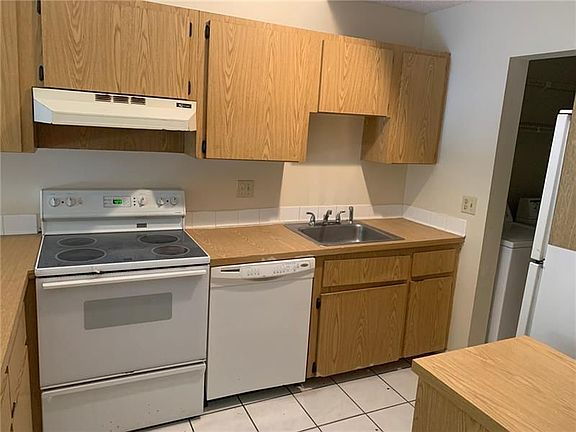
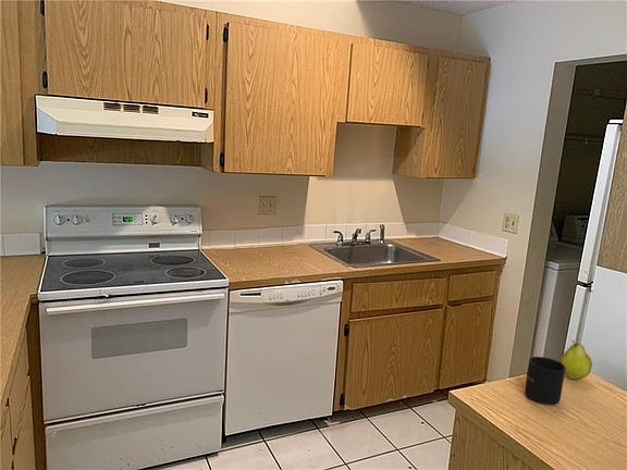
+ fruit [560,339,593,381]
+ mug [524,356,565,406]
